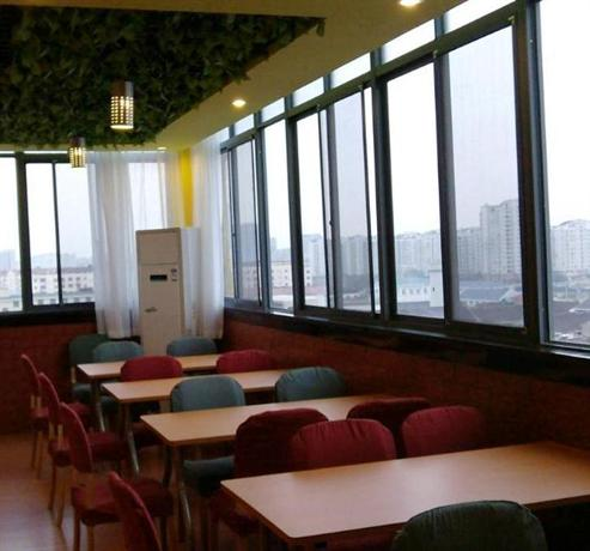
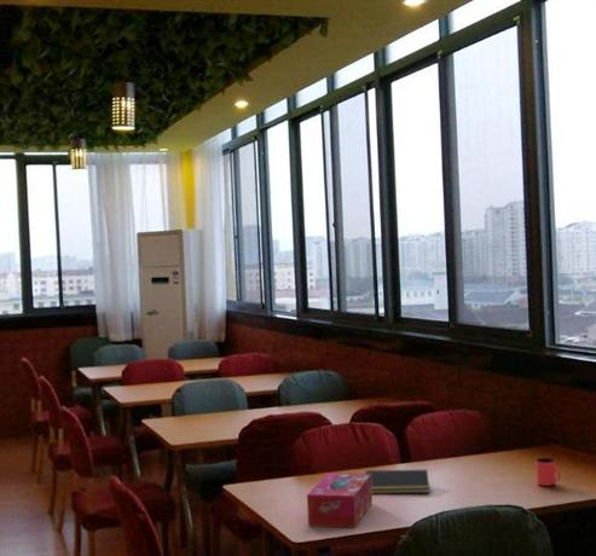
+ notepad [364,469,430,494]
+ tissue box [306,471,374,528]
+ cup [534,457,562,487]
